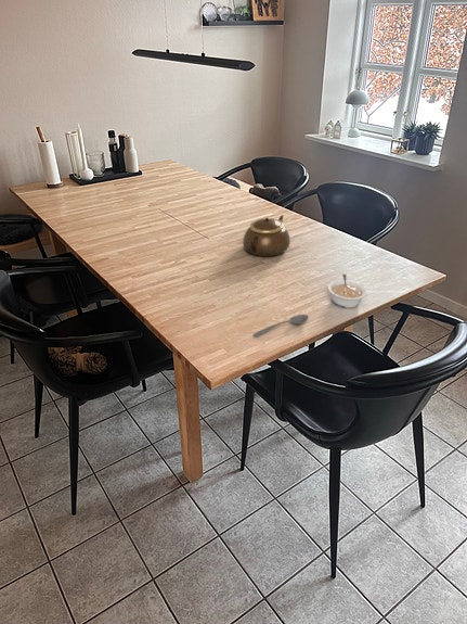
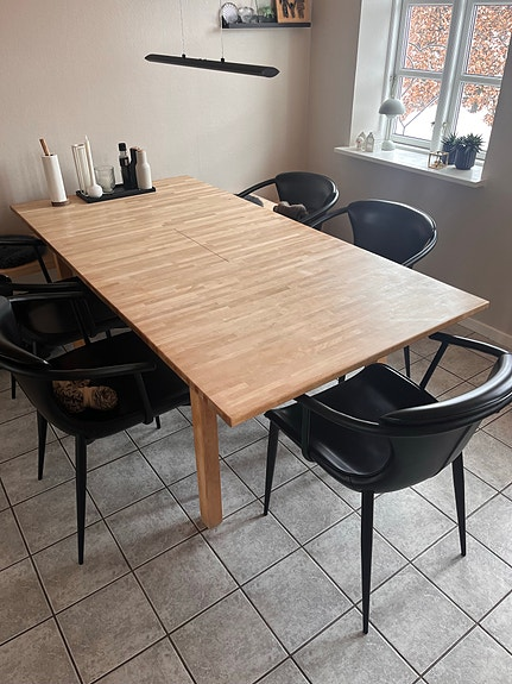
- soupspoon [252,314,309,339]
- teapot [242,214,291,257]
- legume [326,273,367,309]
